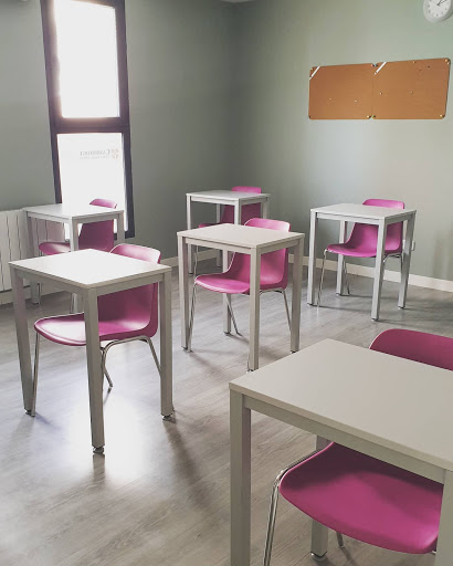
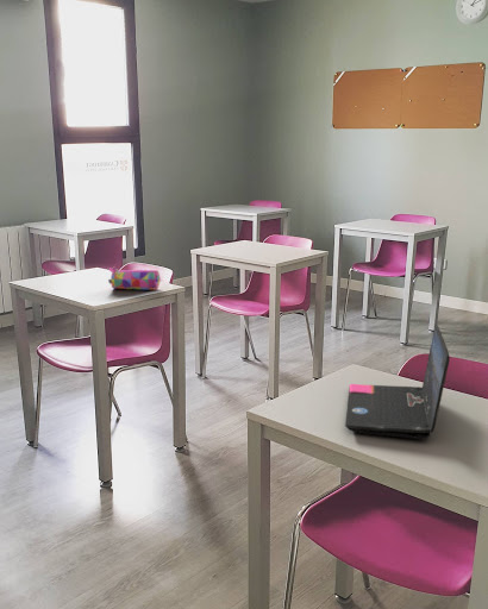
+ laptop [344,324,451,440]
+ pencil case [107,268,162,291]
